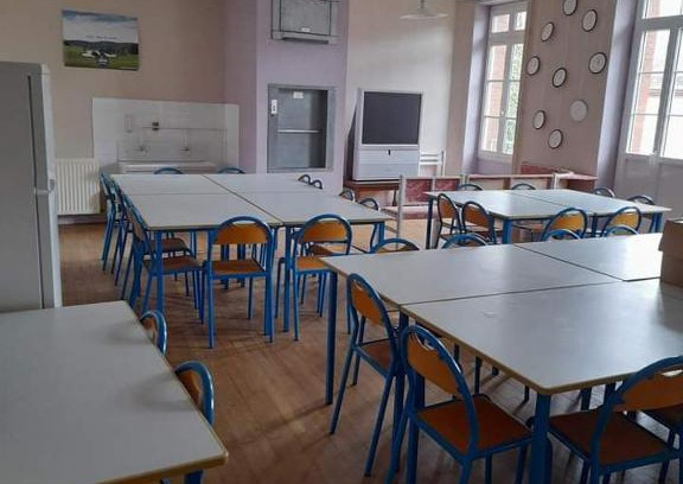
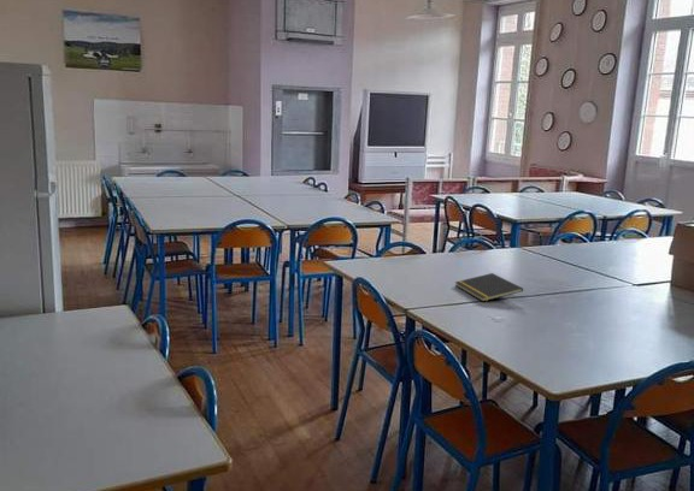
+ notepad [454,272,524,302]
